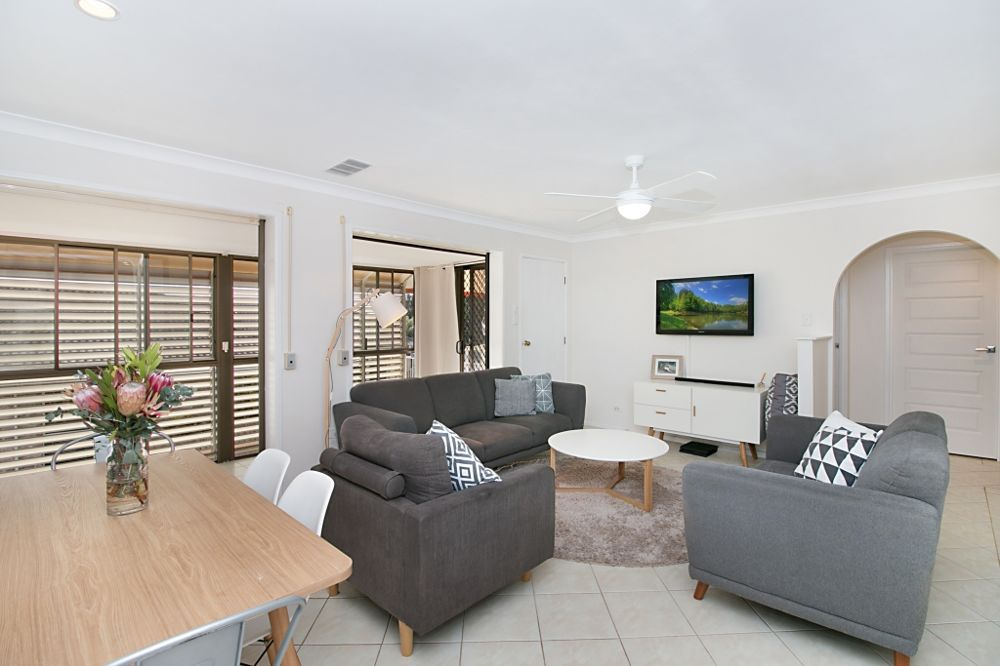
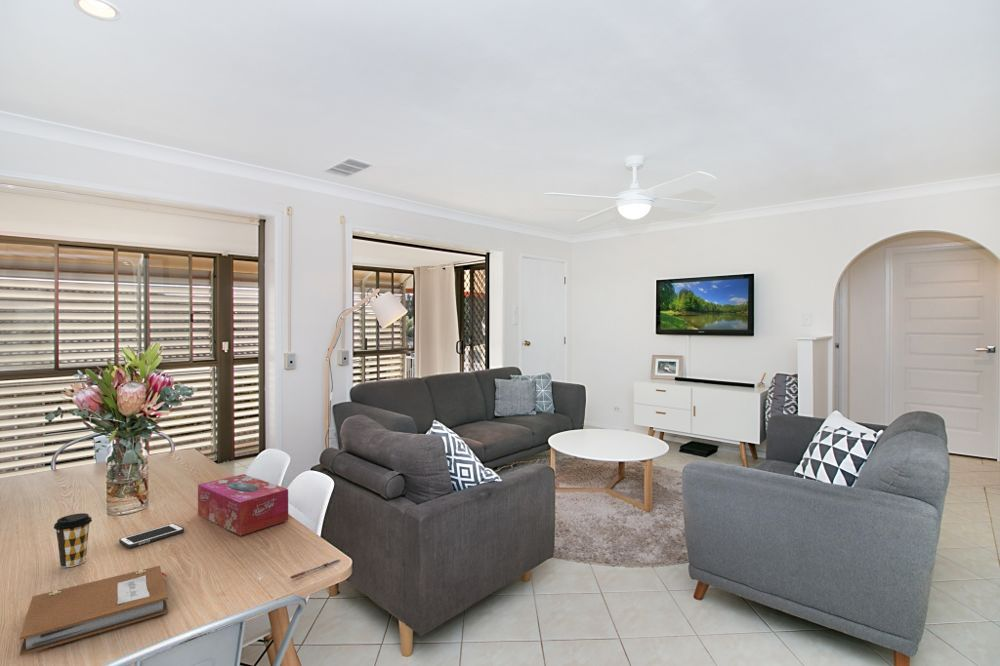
+ tissue box [197,473,289,536]
+ coffee cup [53,512,93,568]
+ notebook [19,565,169,657]
+ cell phone [118,523,185,549]
+ pen [290,558,342,580]
